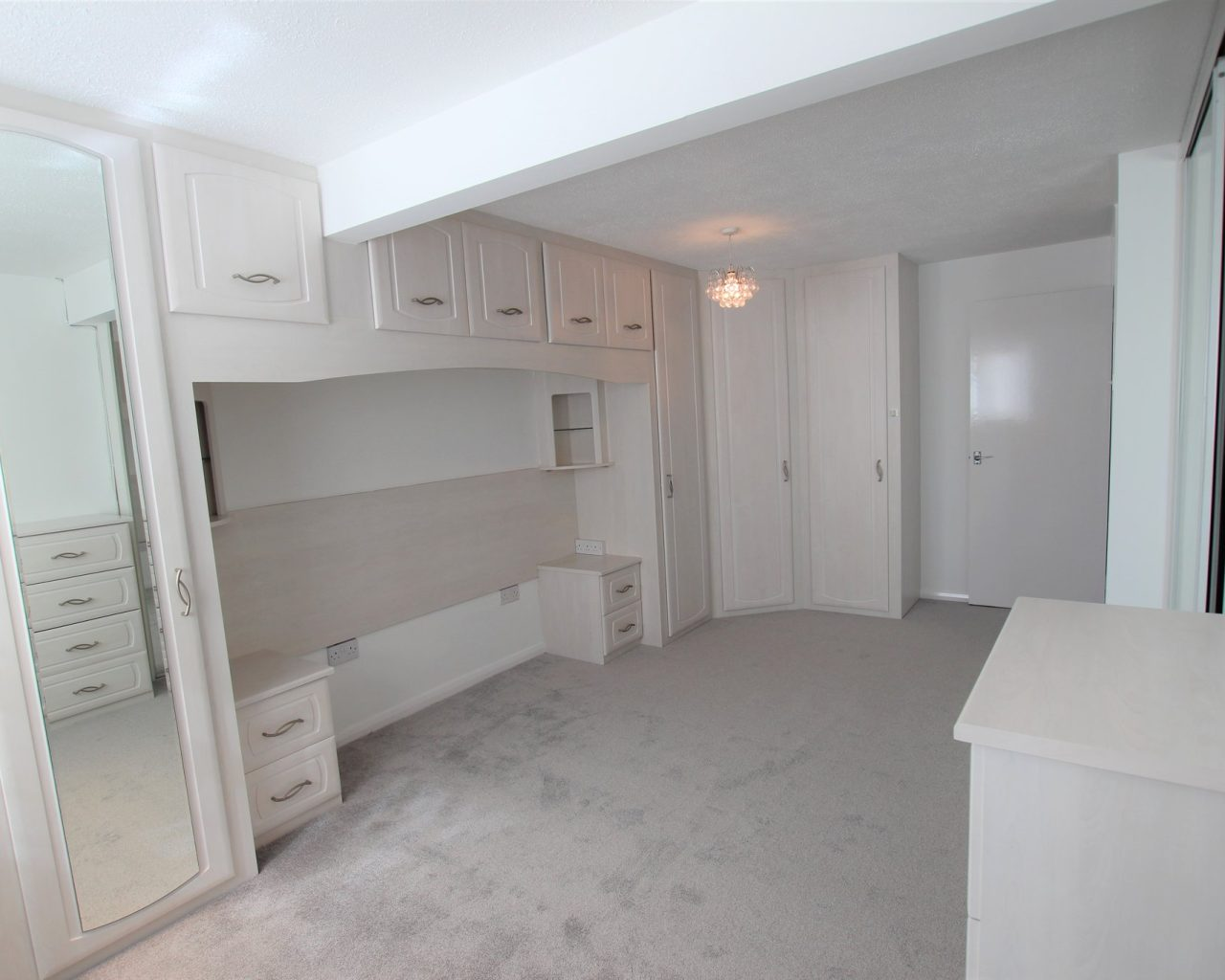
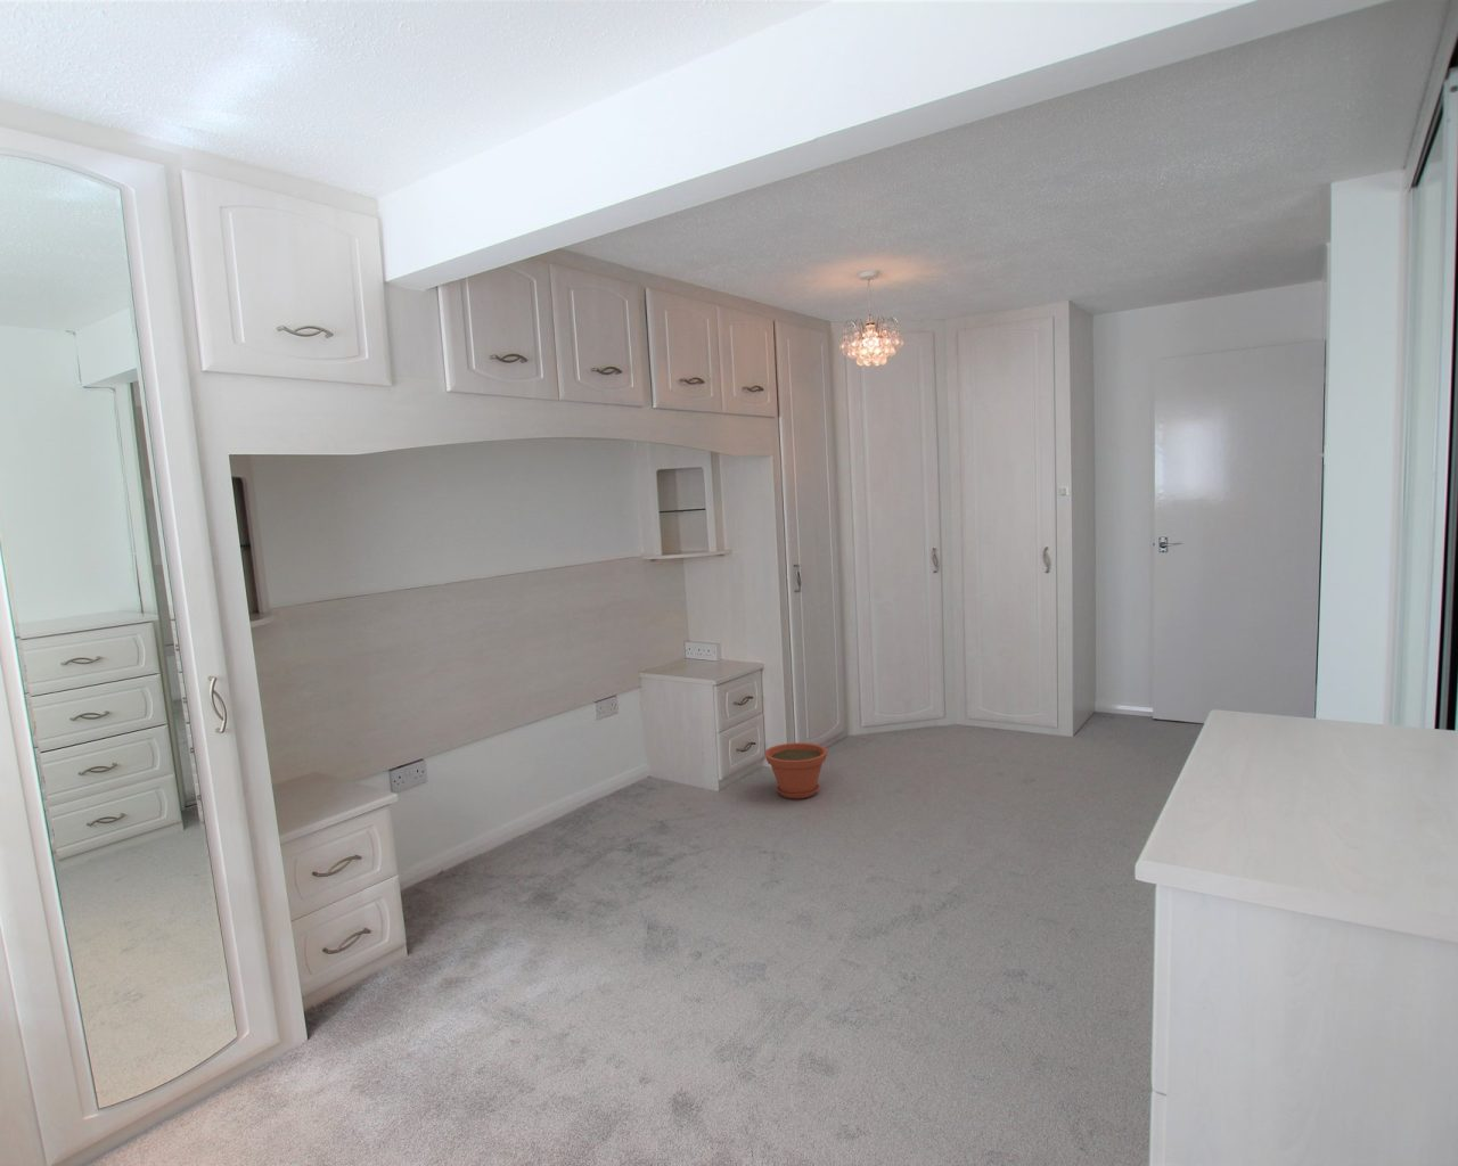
+ plant pot [763,742,830,801]
